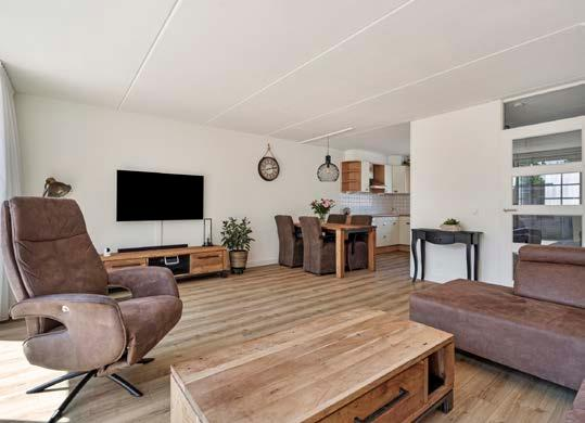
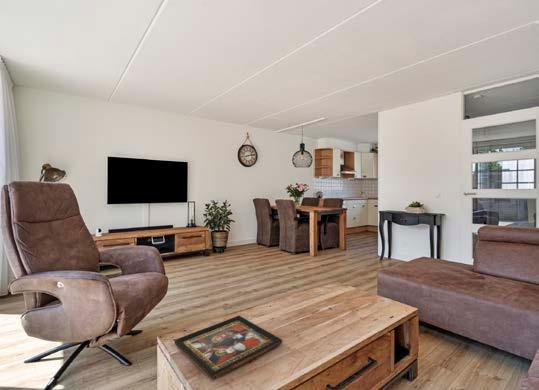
+ decorative tray [173,315,283,381]
